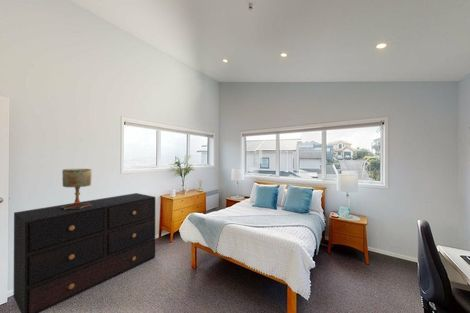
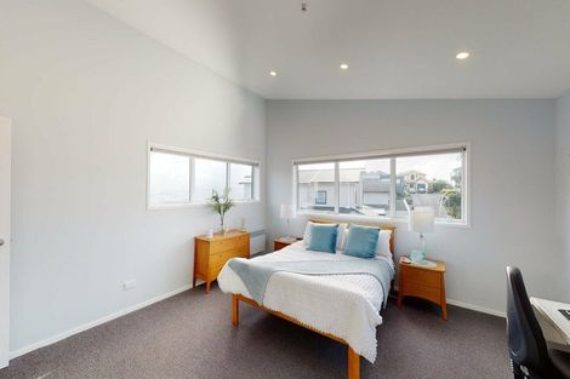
- dresser [13,192,156,313]
- table lamp [61,168,93,210]
